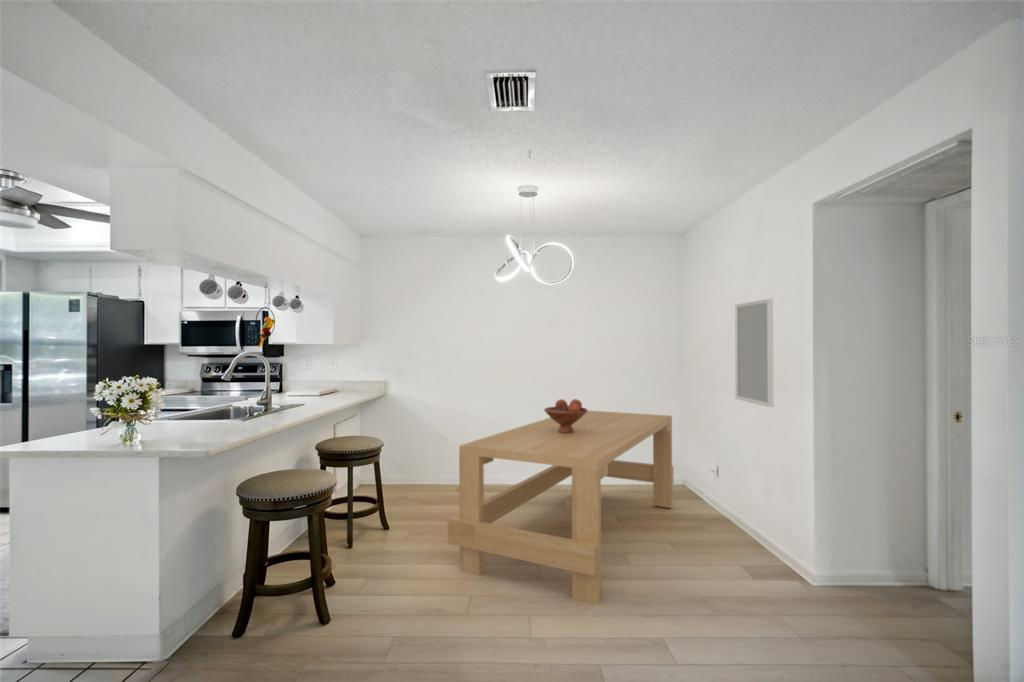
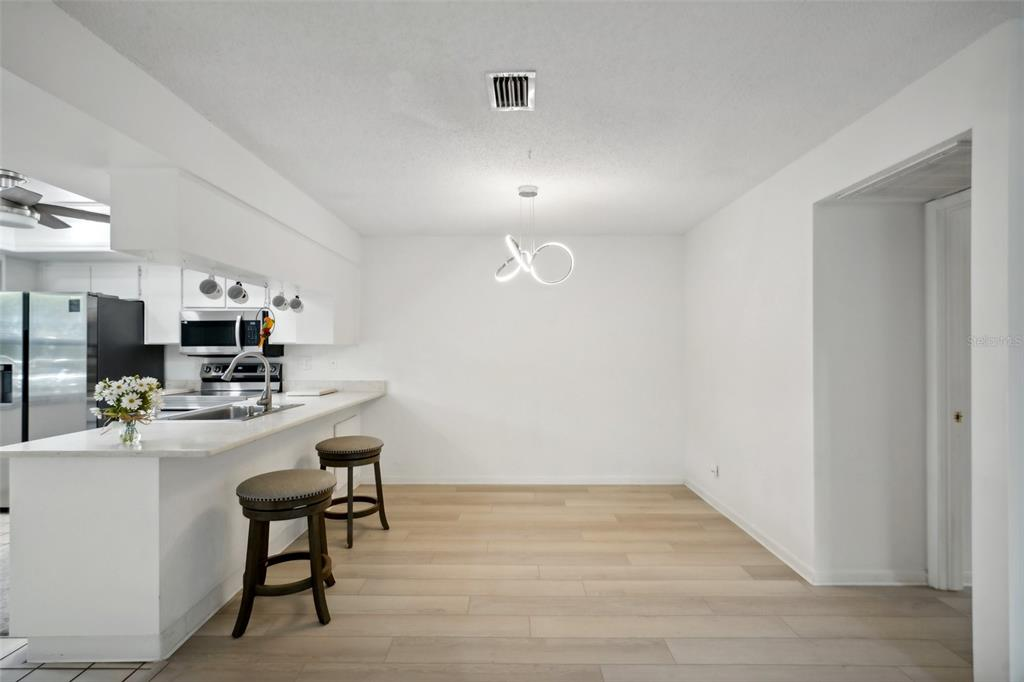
- dining table [447,410,675,605]
- home mirror [734,298,774,408]
- fruit bowl [543,398,589,433]
